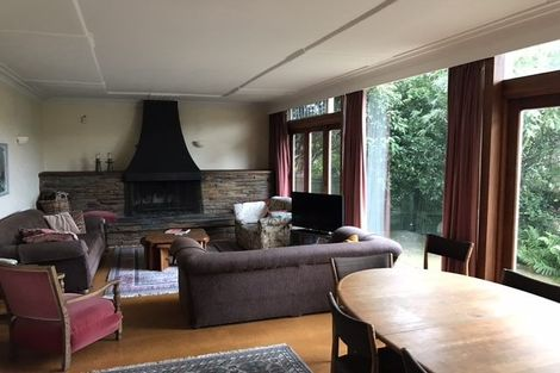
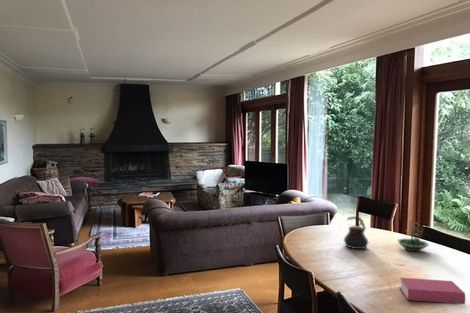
+ terrarium [396,220,430,252]
+ teapot [343,215,369,250]
+ book [398,277,466,305]
